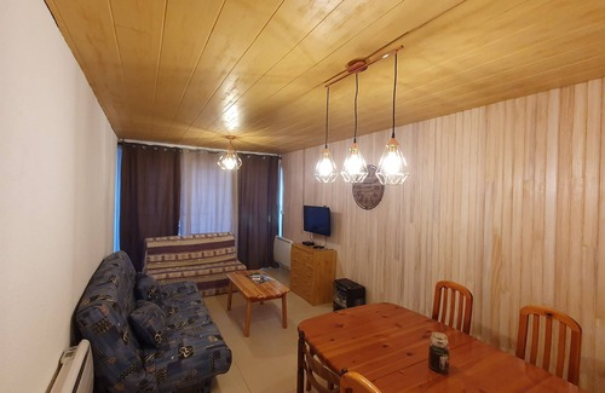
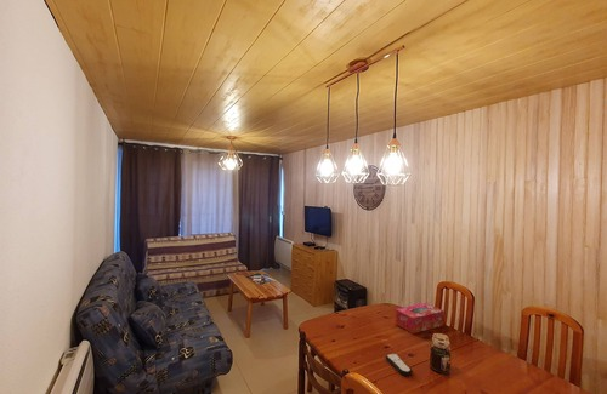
+ remote control [385,353,413,377]
+ tissue box [395,302,446,335]
